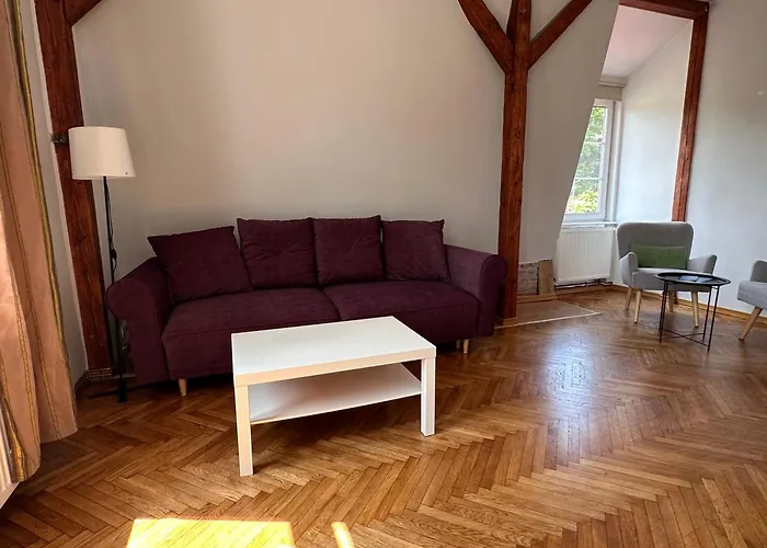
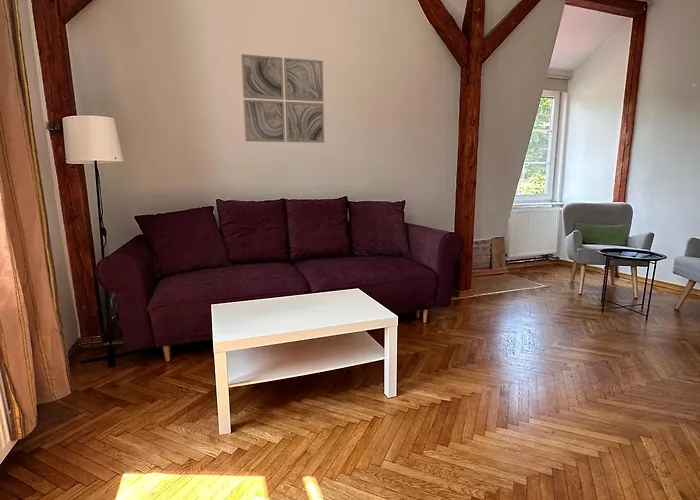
+ wall art [240,53,325,144]
